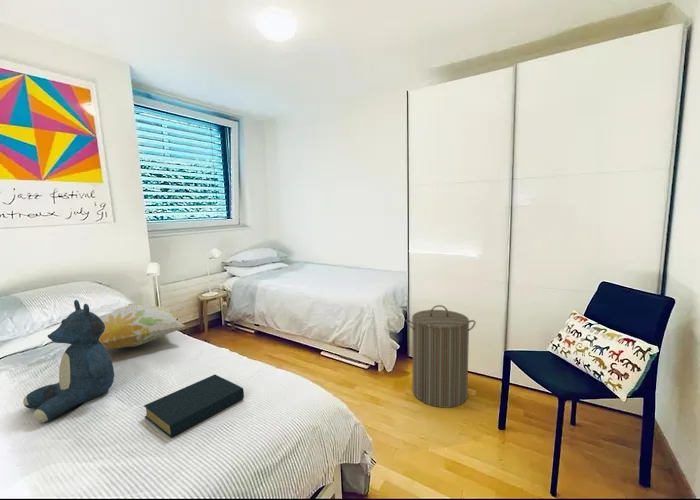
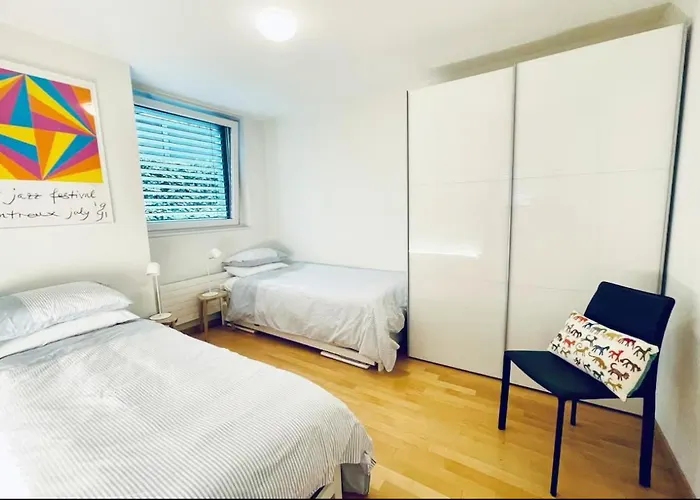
- decorative pillow [98,304,186,350]
- teddy bear [22,299,115,423]
- laundry hamper [405,304,477,409]
- hardback book [143,374,245,438]
